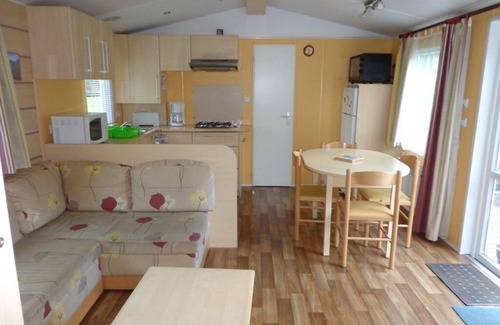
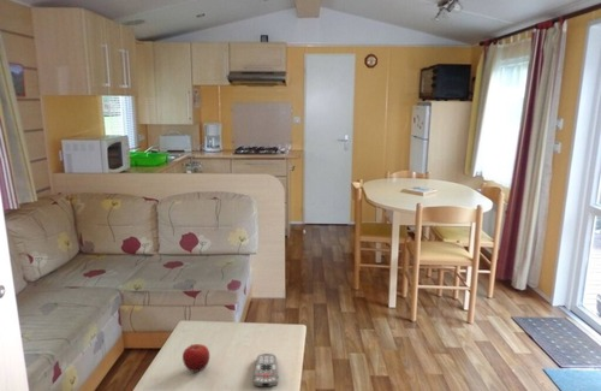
+ remote control [252,353,279,389]
+ fruit [182,343,210,373]
